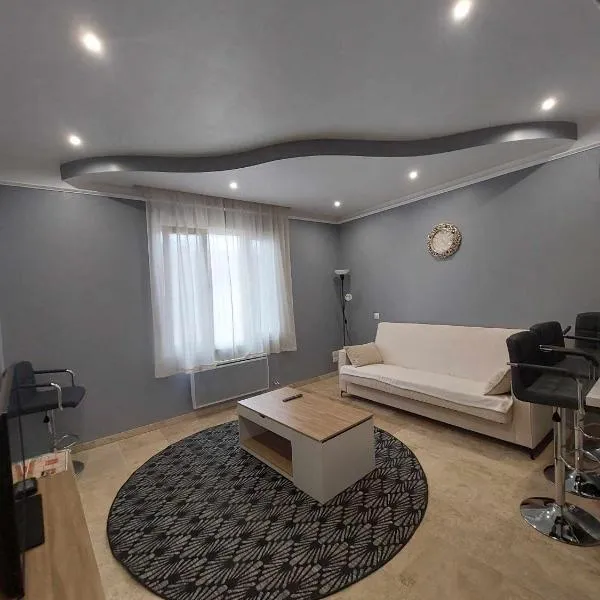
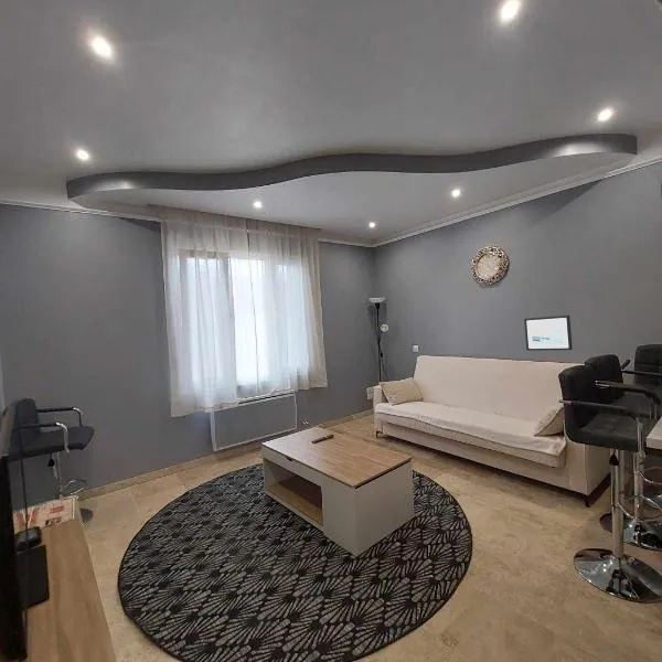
+ wall art [523,314,574,352]
